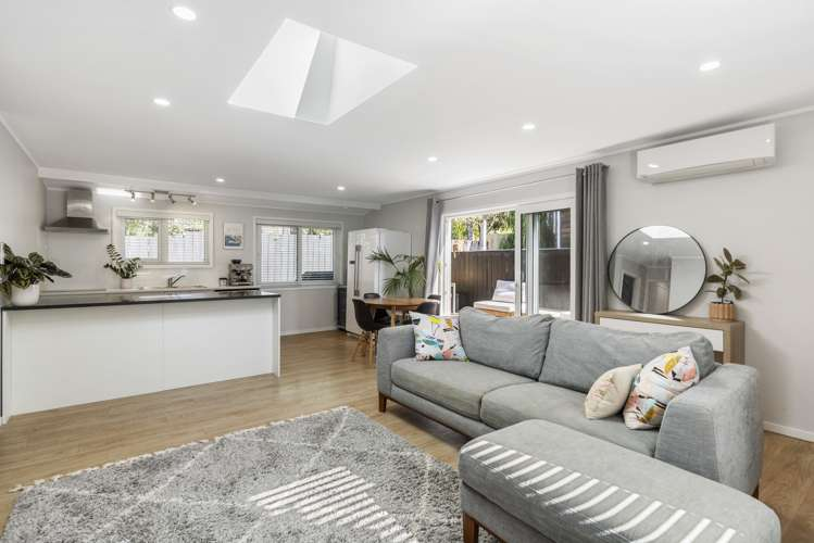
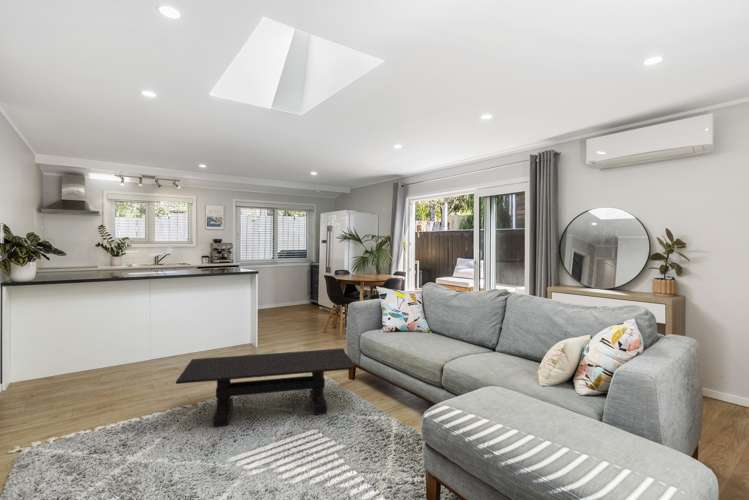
+ coffee table [175,347,356,428]
